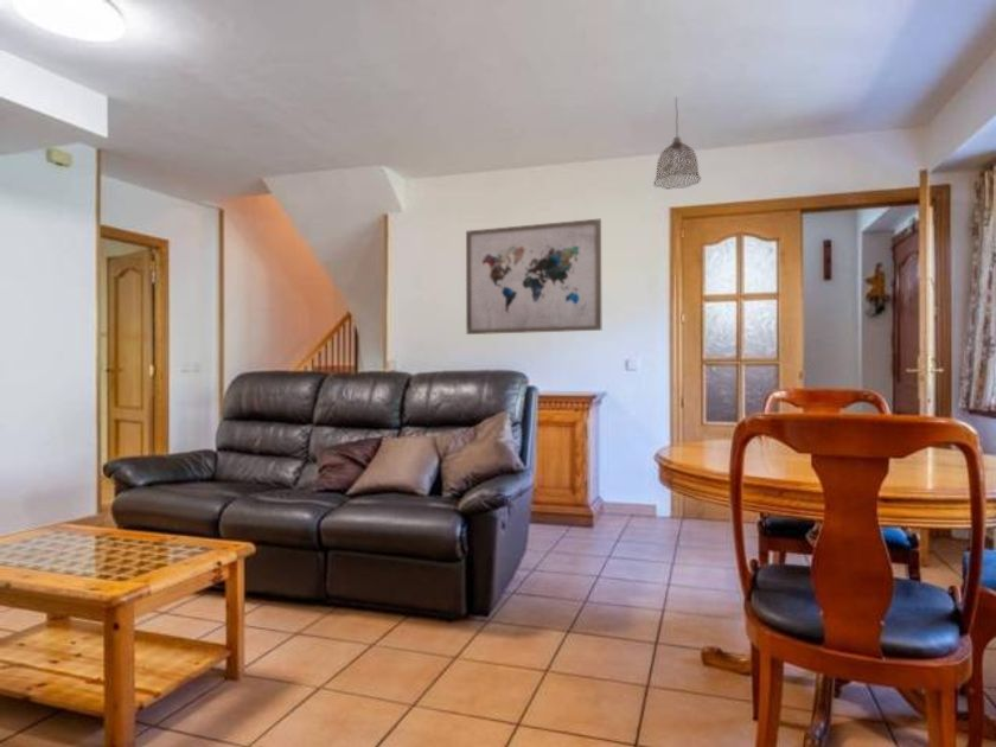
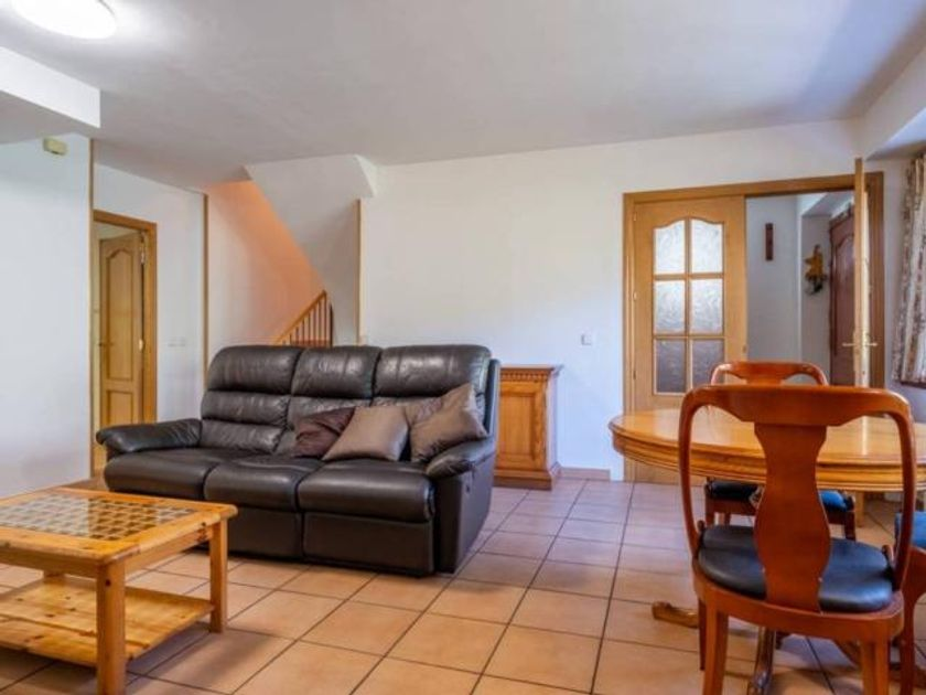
- wall art [465,218,602,336]
- pendant lamp [652,96,702,190]
